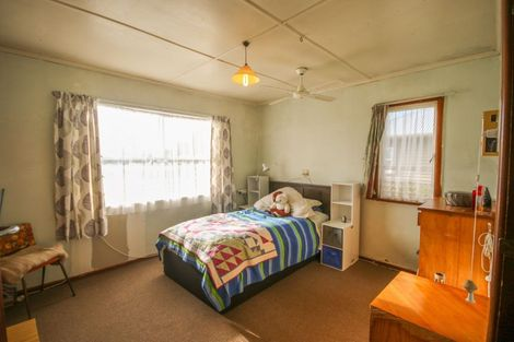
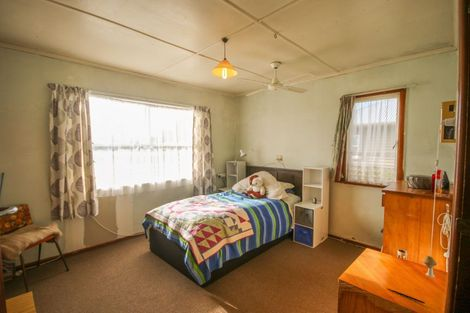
+ pen [386,287,426,305]
